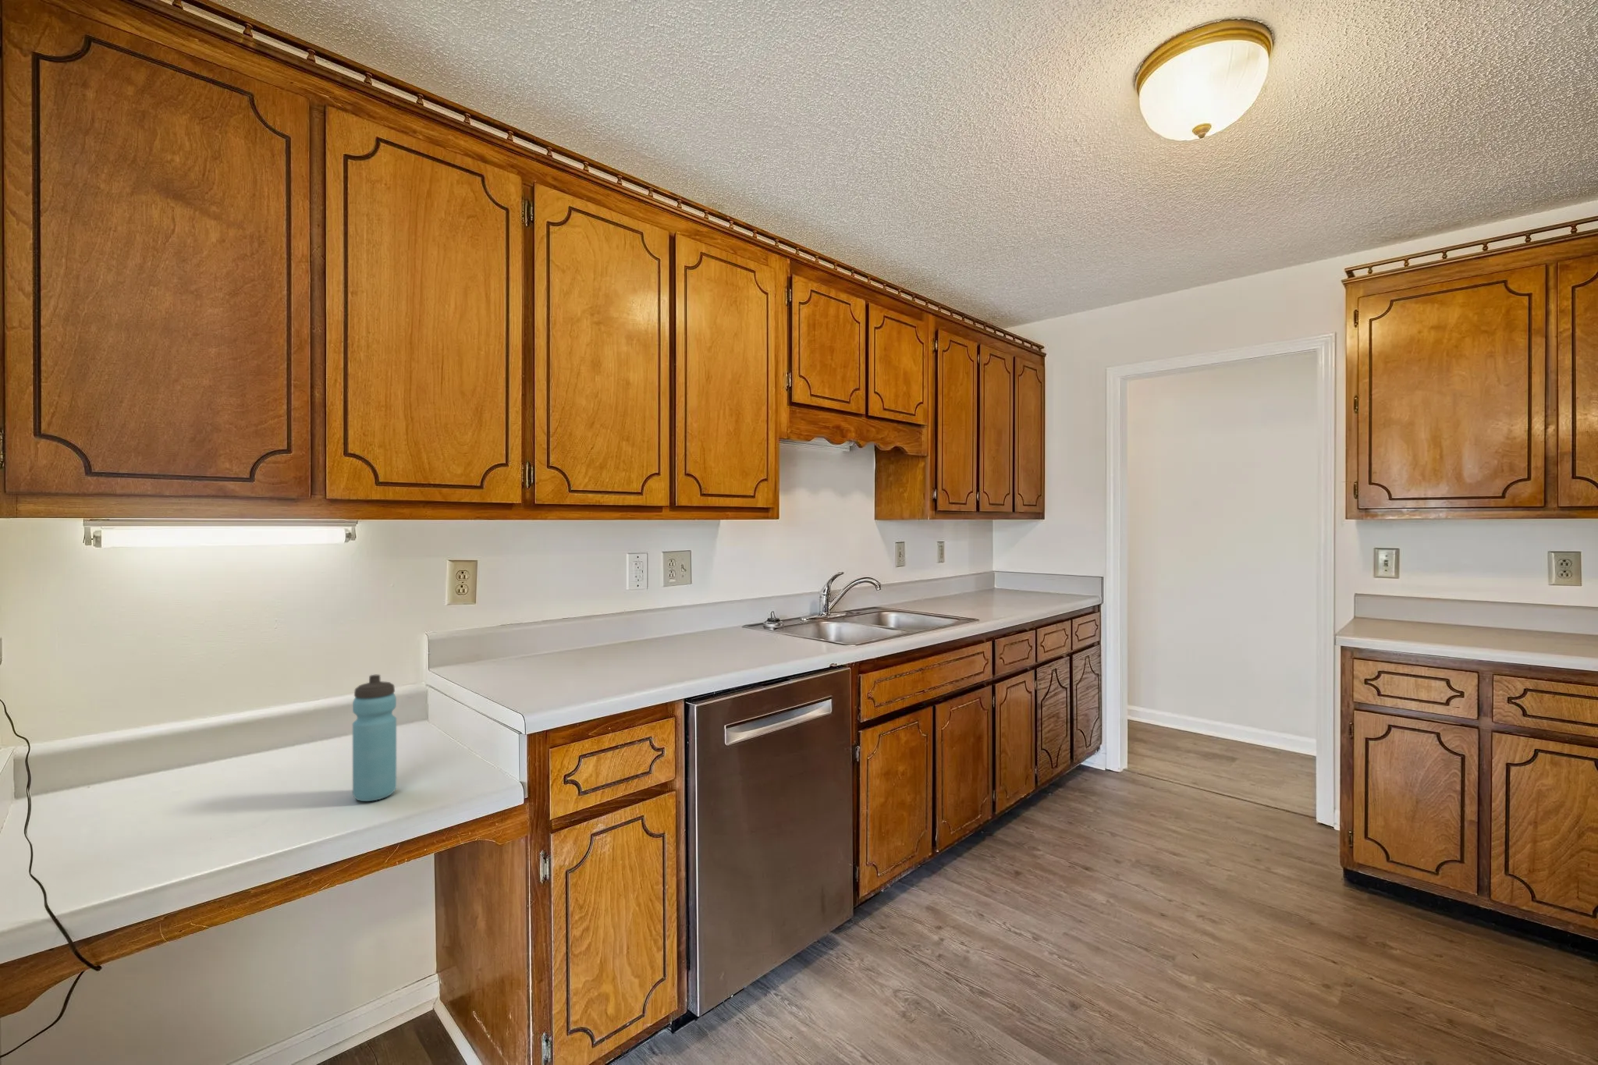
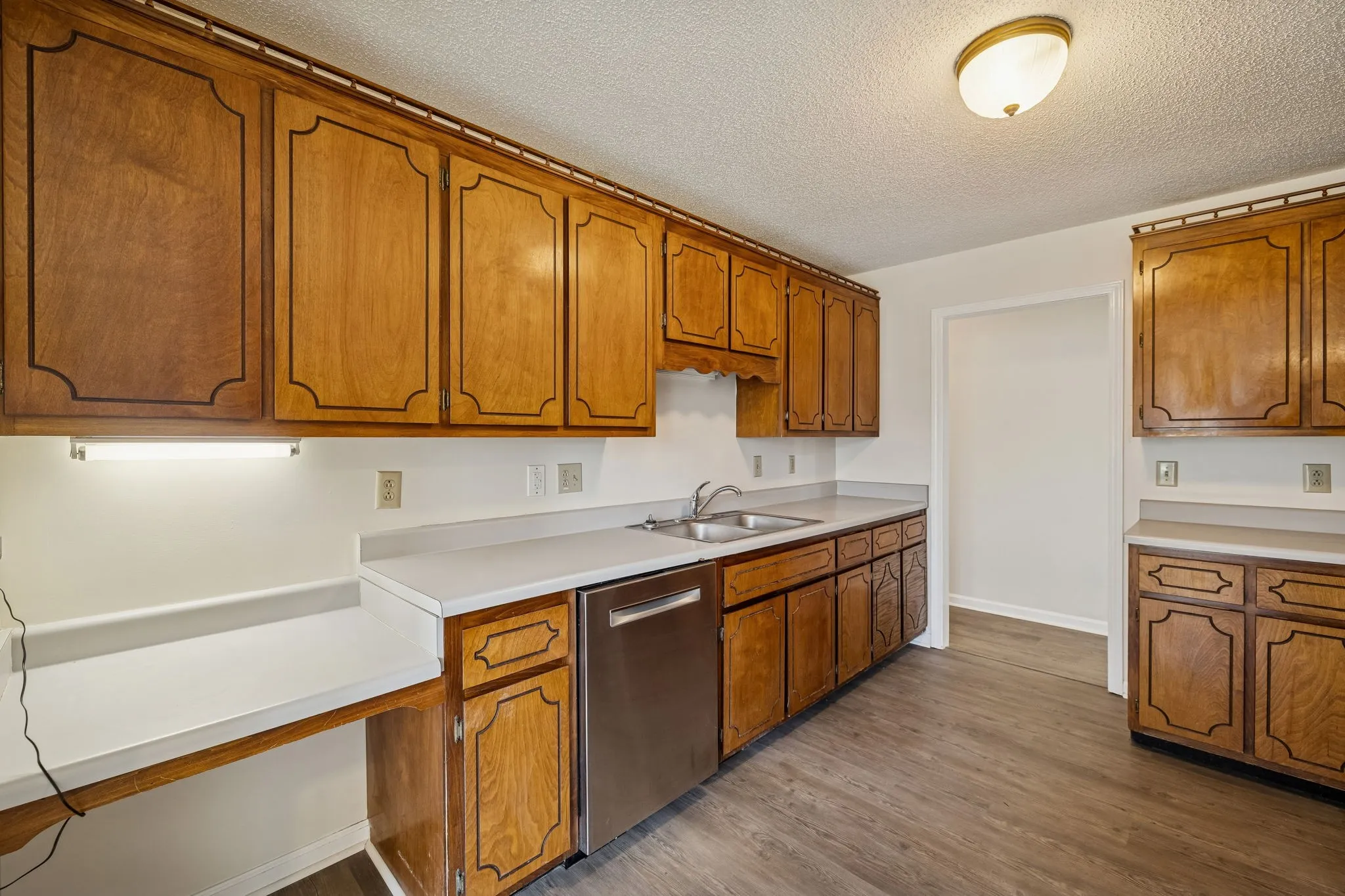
- water bottle [352,674,397,802]
